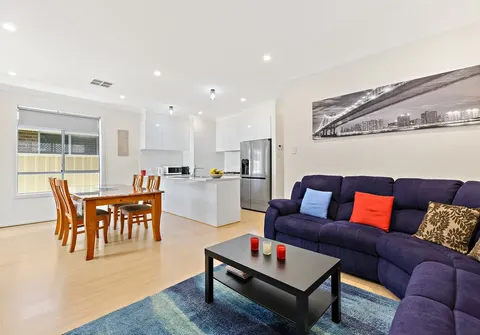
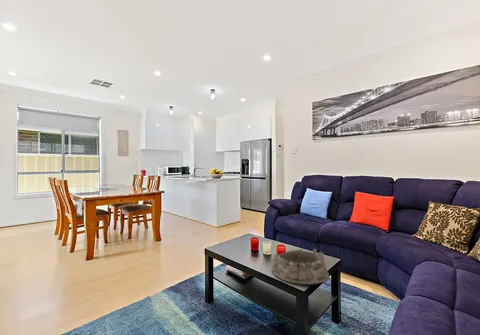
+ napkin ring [271,248,331,286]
